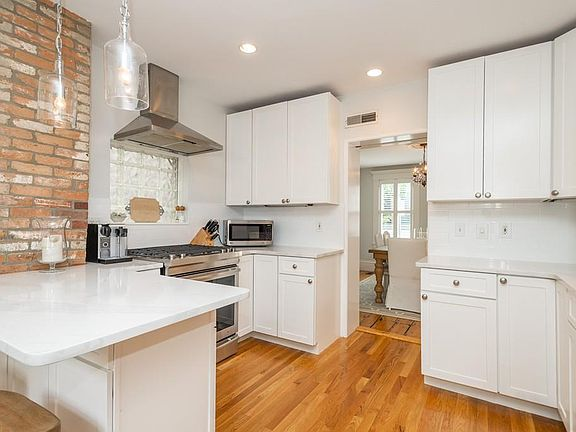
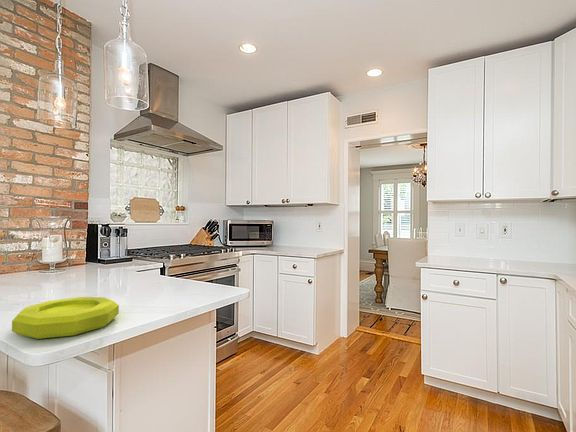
+ bowl [11,296,120,340]
